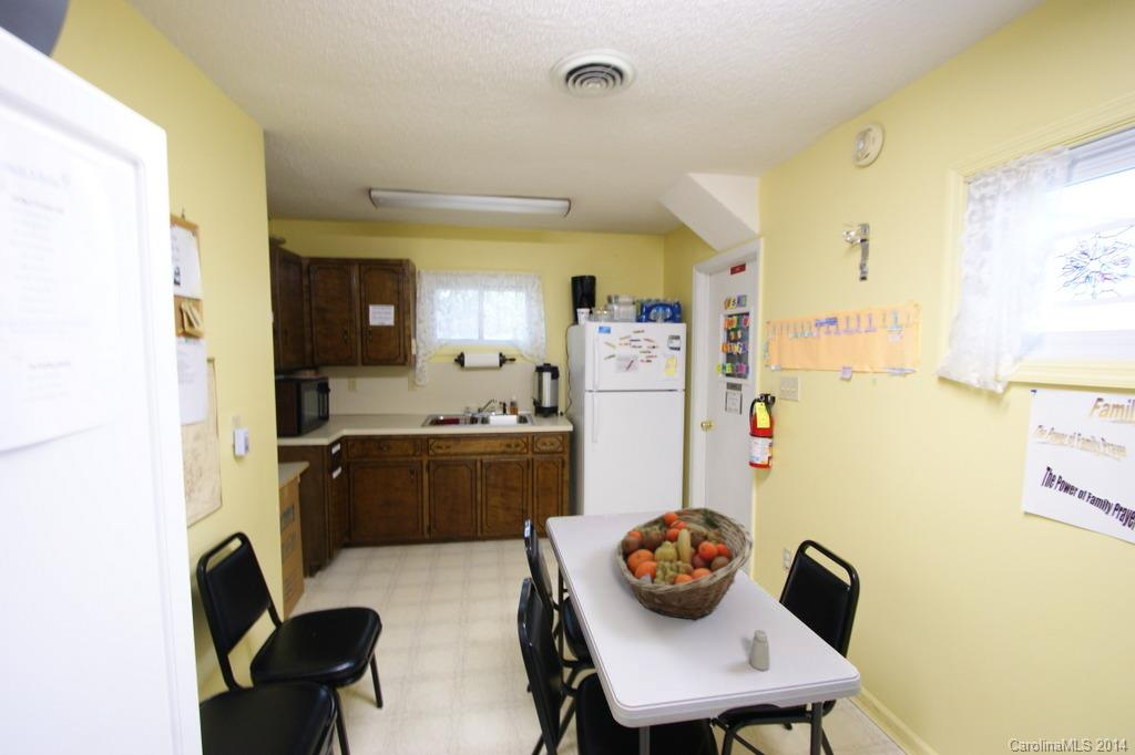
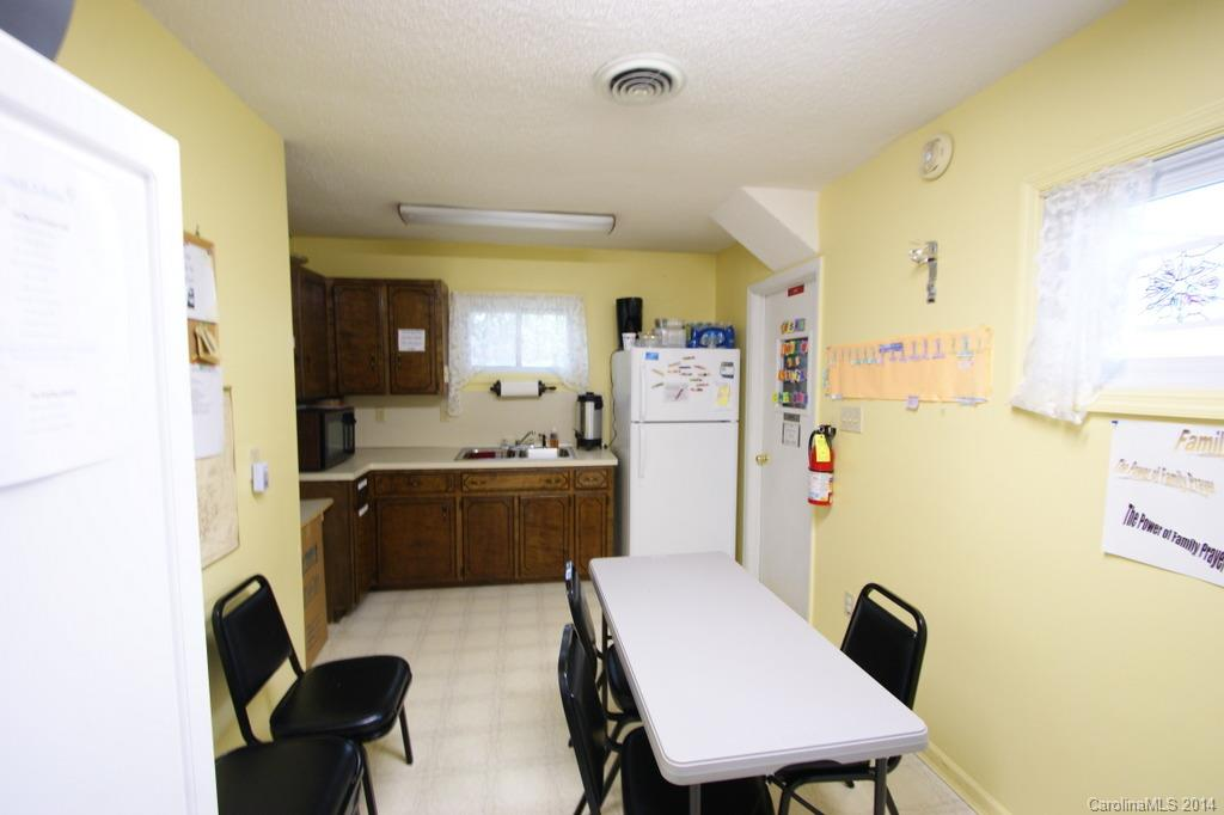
- fruit basket [615,506,755,621]
- saltshaker [749,629,771,671]
